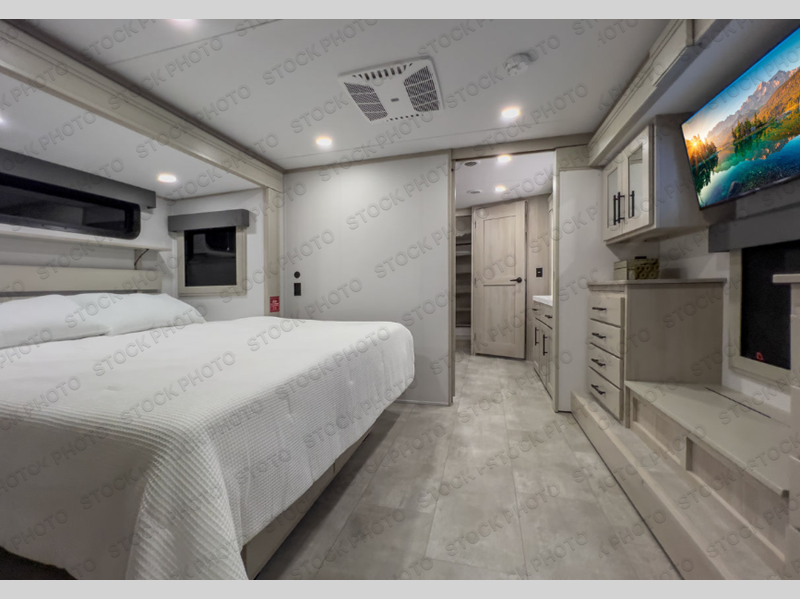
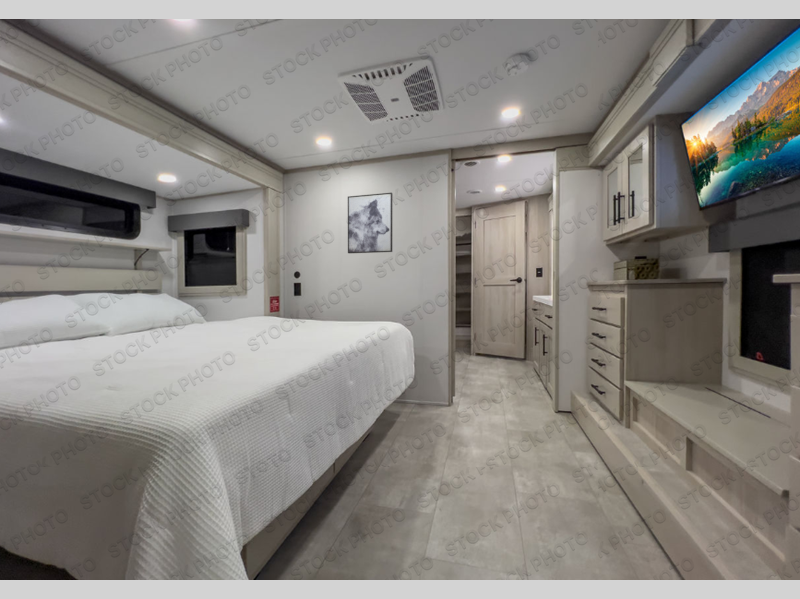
+ wall art [347,192,393,254]
